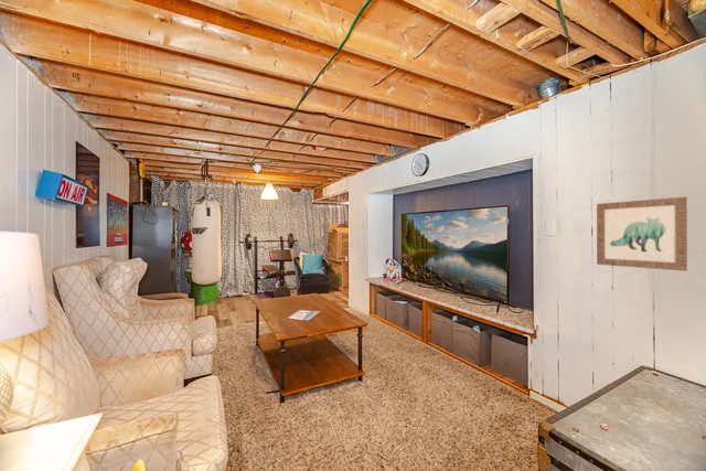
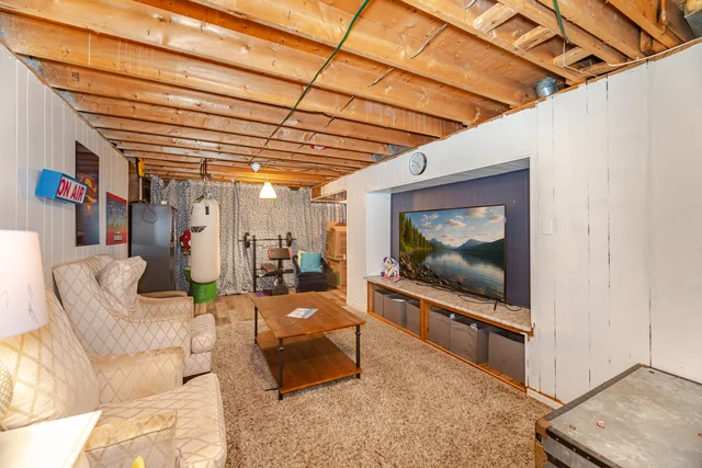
- wall art [596,196,688,272]
